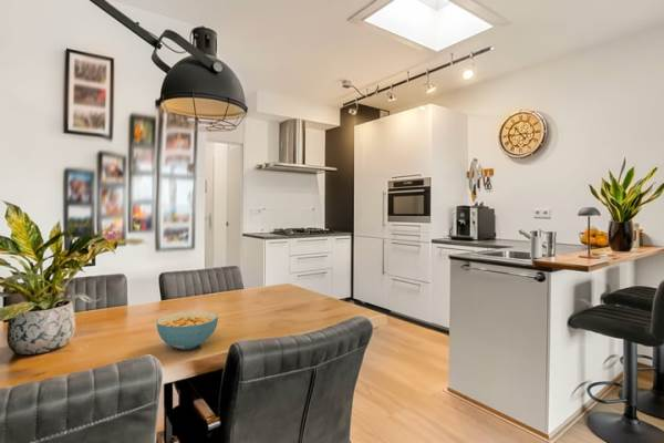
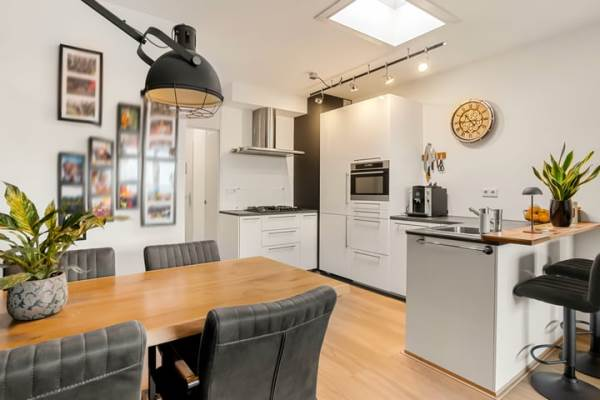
- cereal bowl [156,310,219,351]
